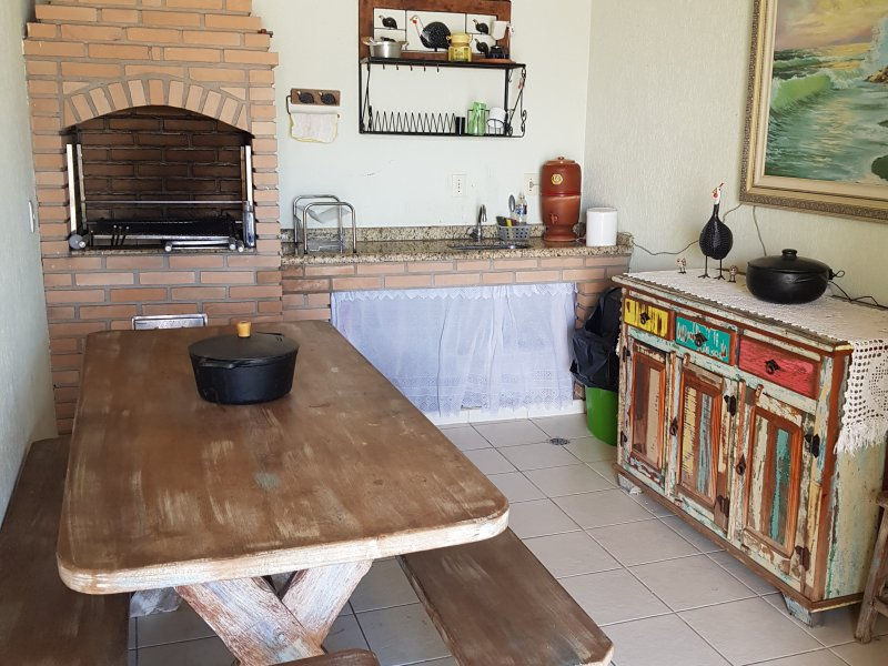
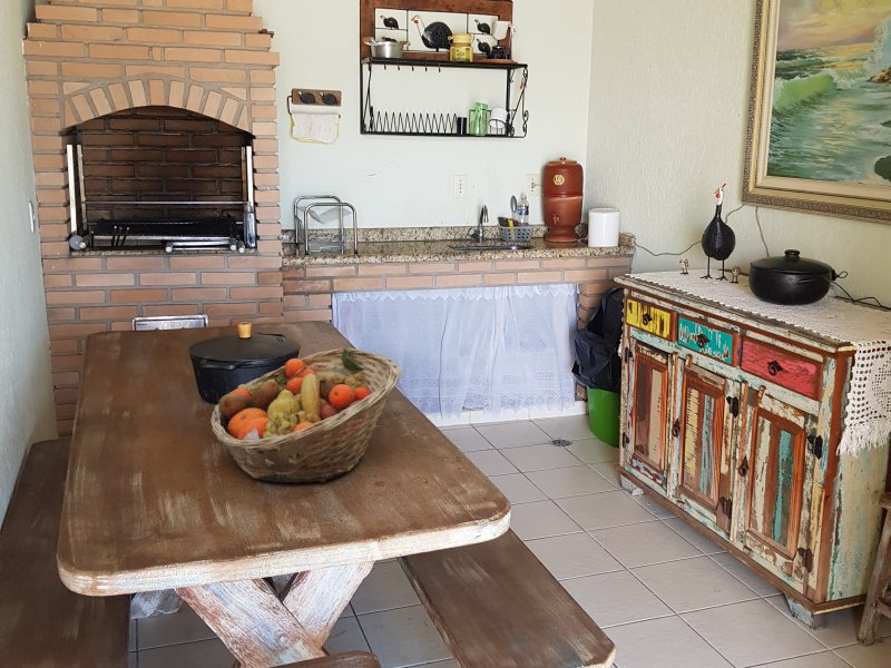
+ fruit basket [209,346,402,484]
